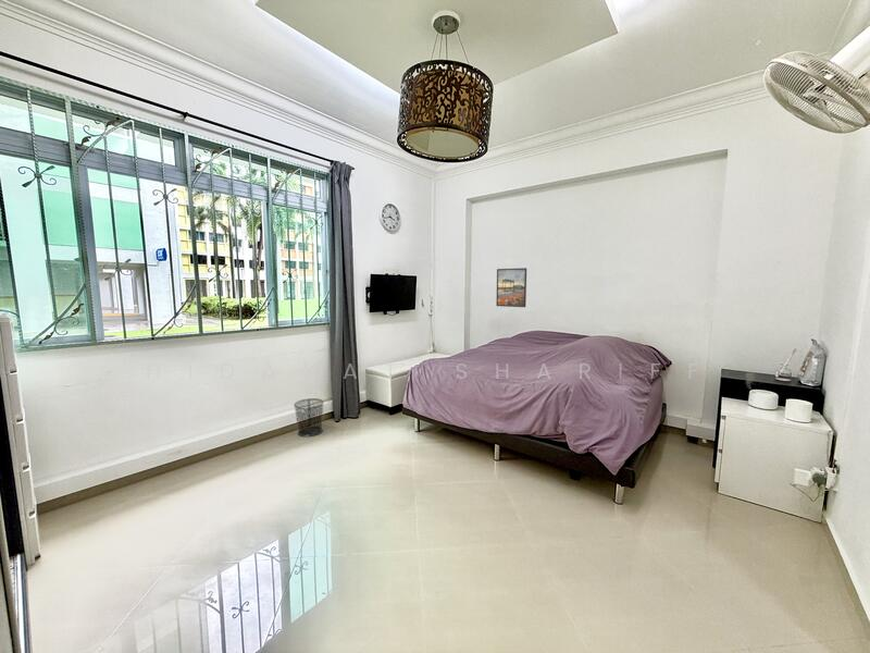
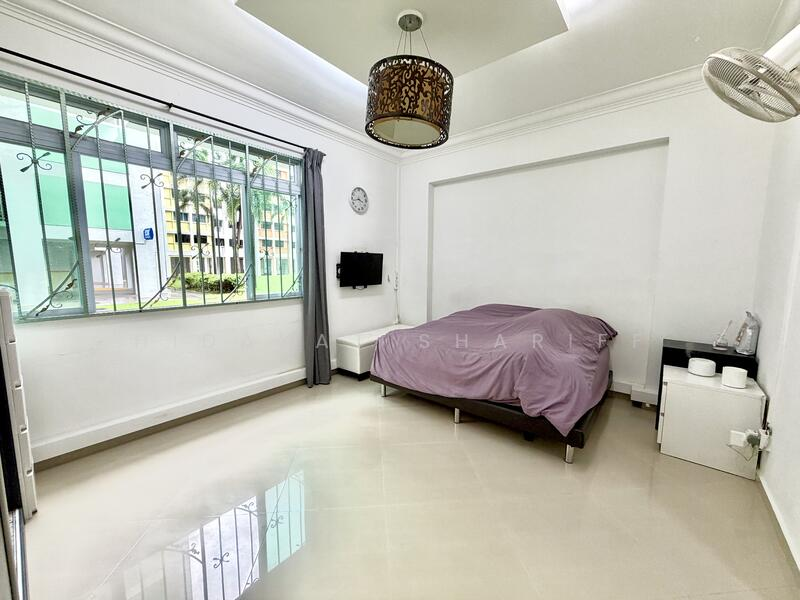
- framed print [495,267,527,308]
- waste bin [293,397,325,438]
